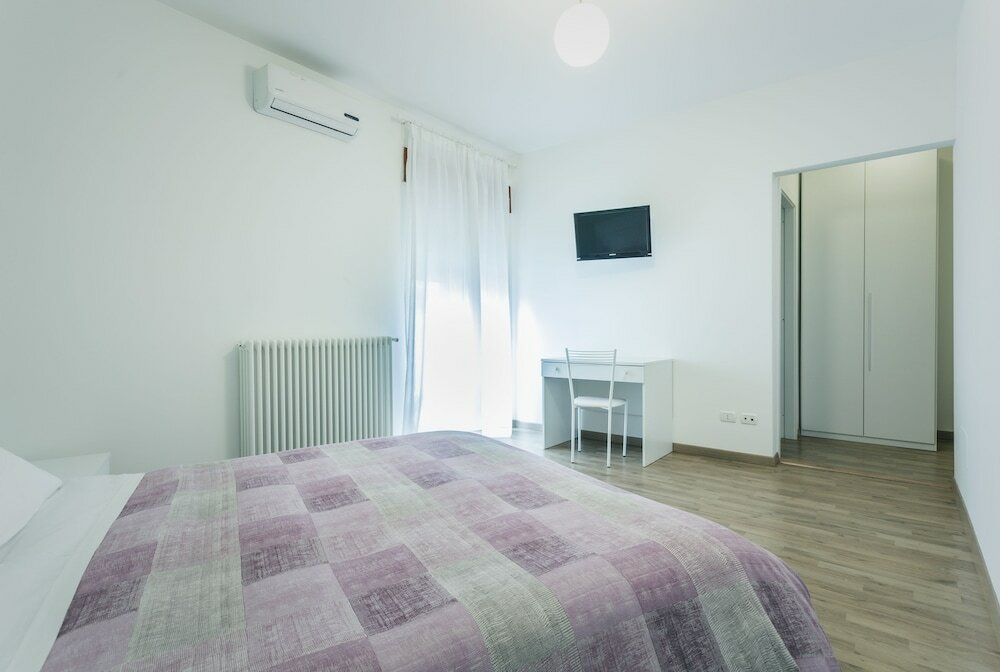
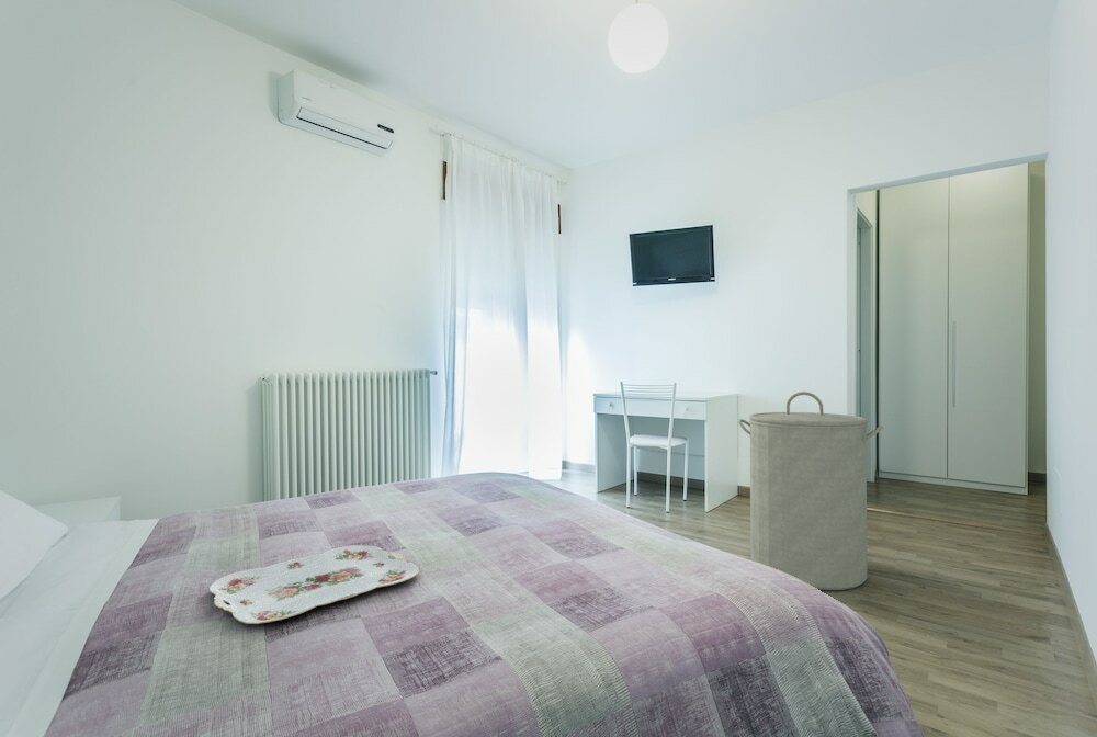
+ serving tray [208,544,420,625]
+ laundry hamper [737,390,884,591]
